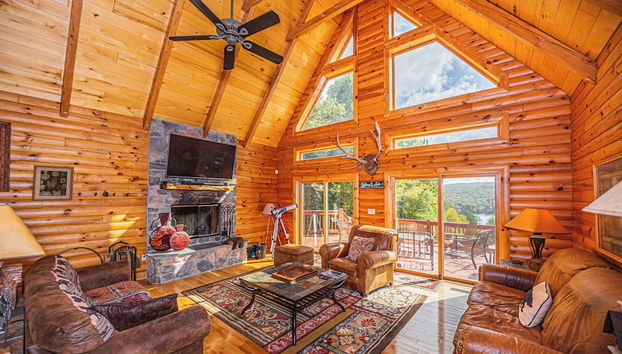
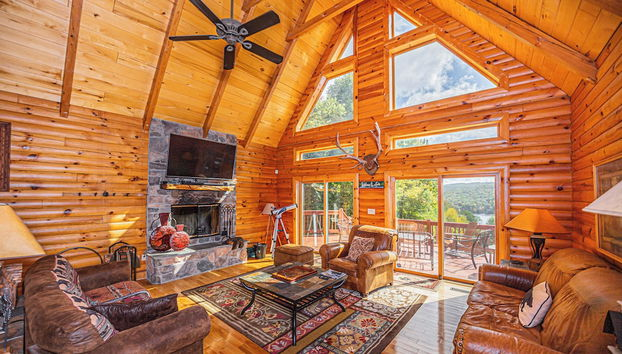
- wall art [31,164,75,202]
